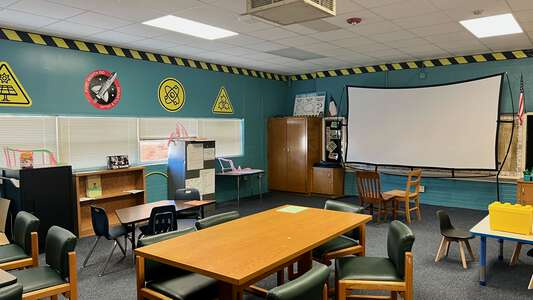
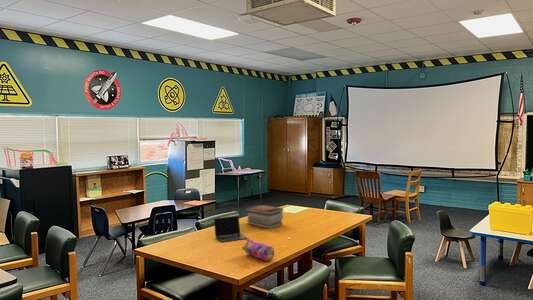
+ book stack [244,204,284,230]
+ laptop [213,215,248,243]
+ pencil case [241,238,275,262]
